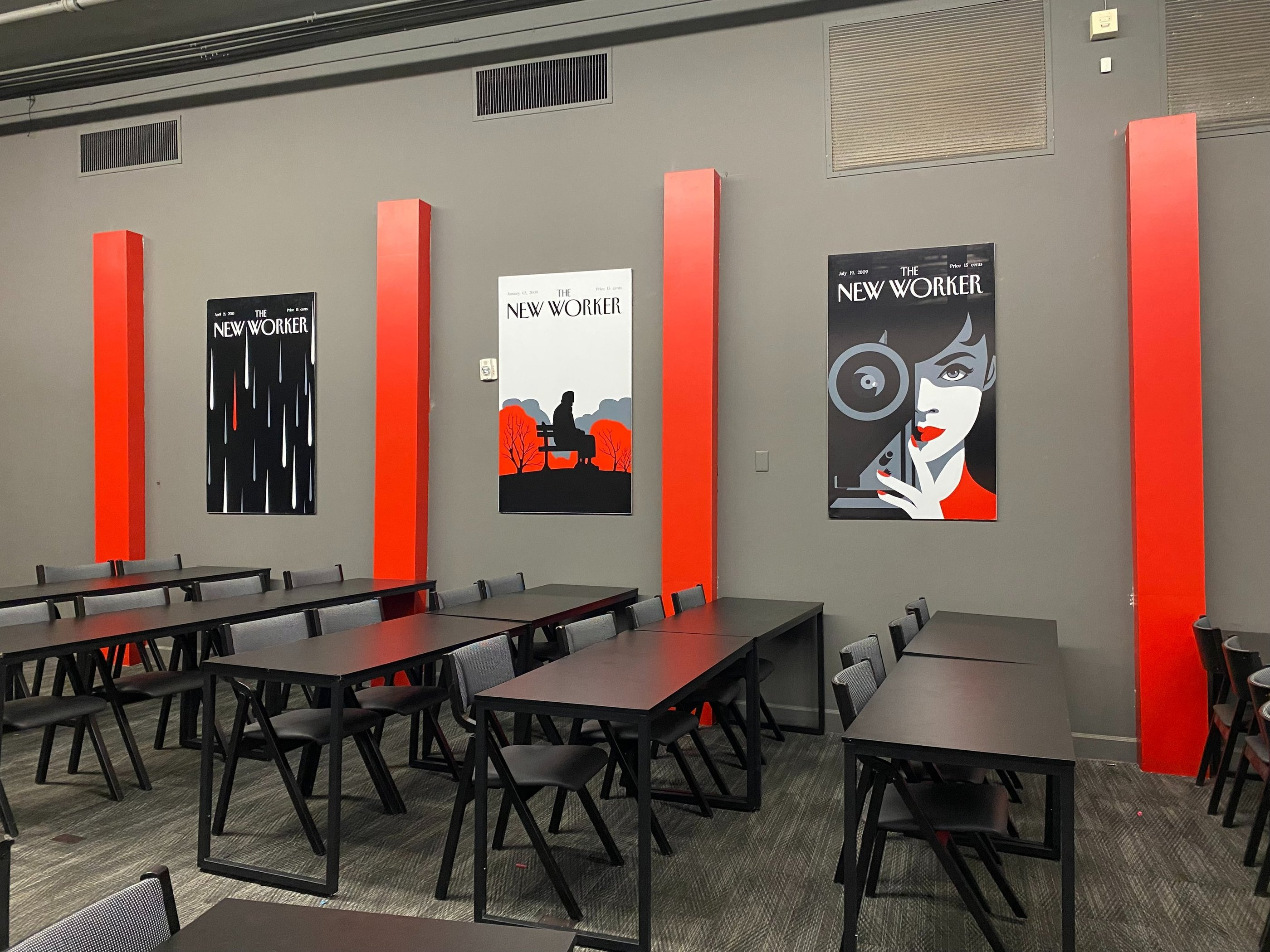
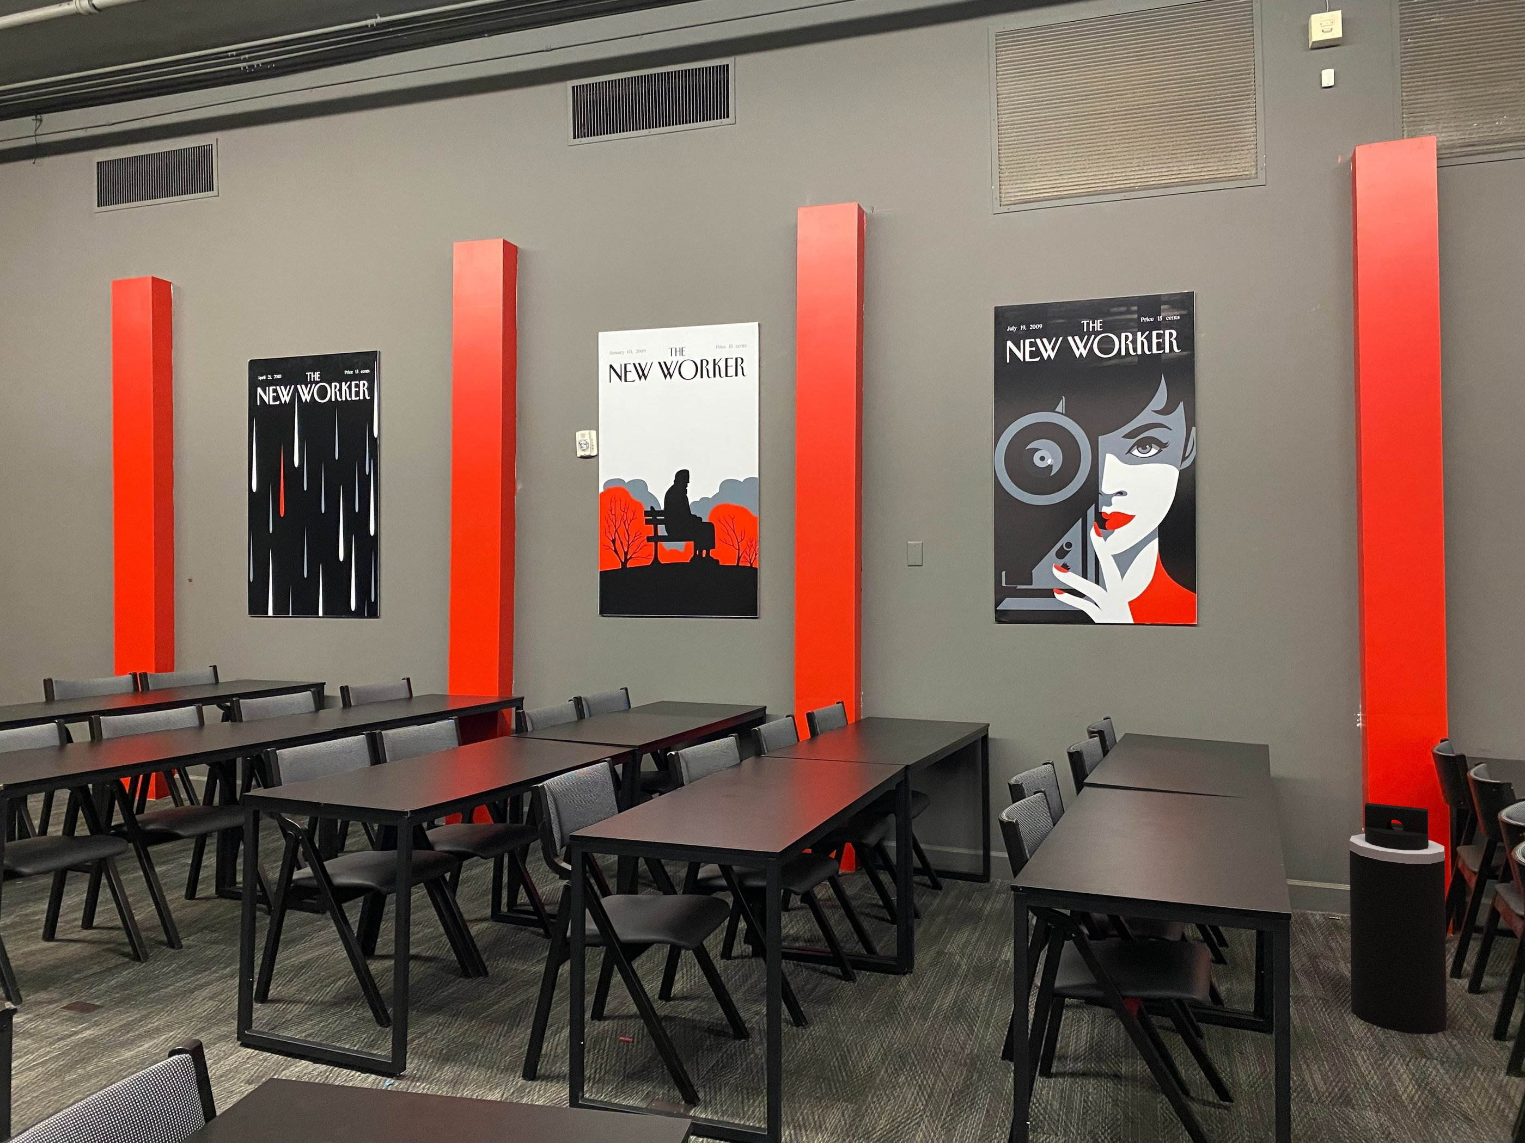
+ trash can [1348,802,1447,1035]
